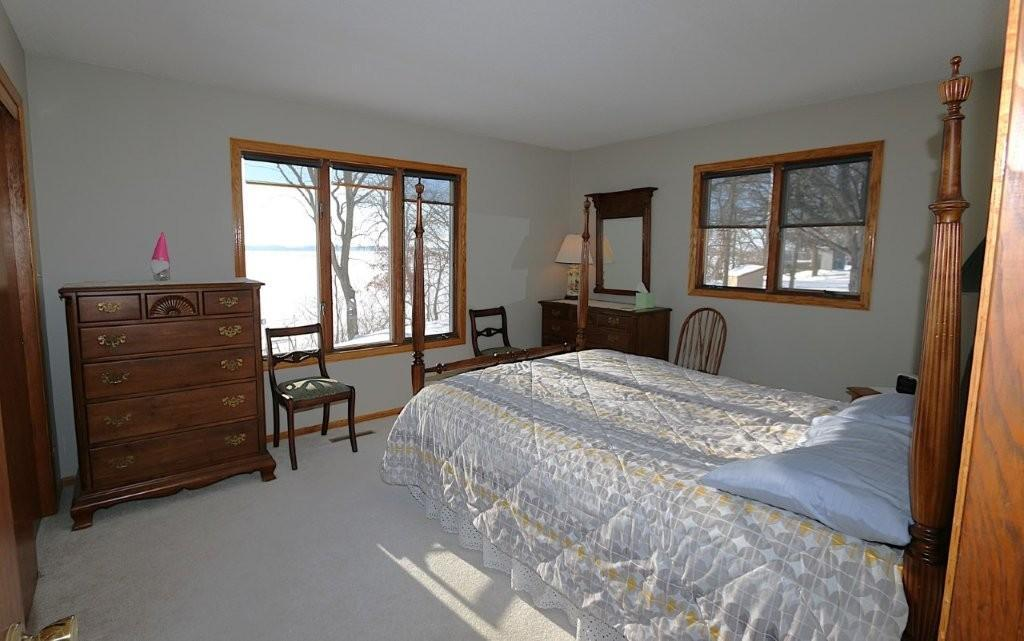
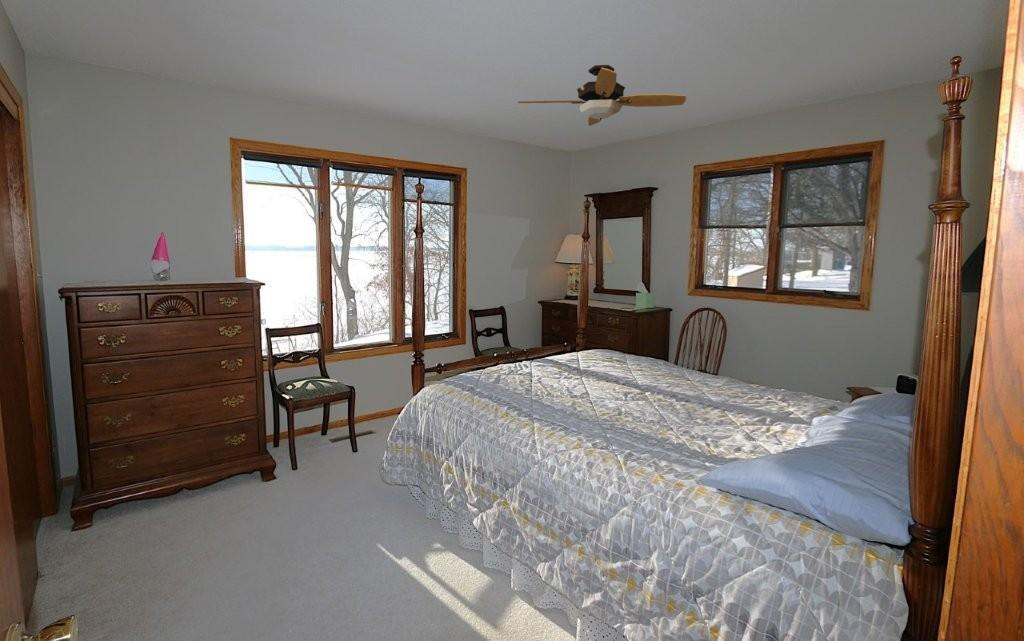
+ ceiling fan [516,64,687,127]
